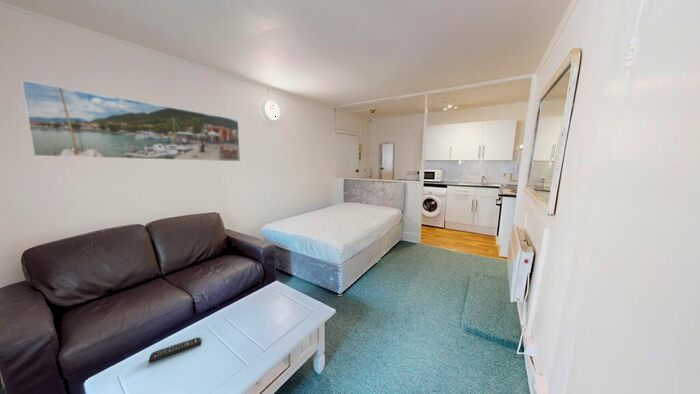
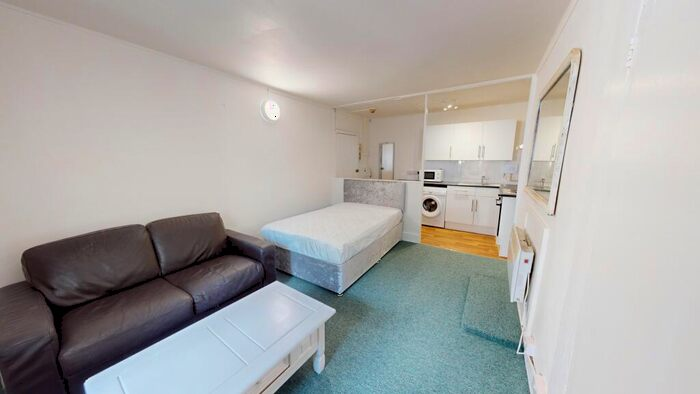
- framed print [20,79,241,162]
- remote control [148,337,202,363]
